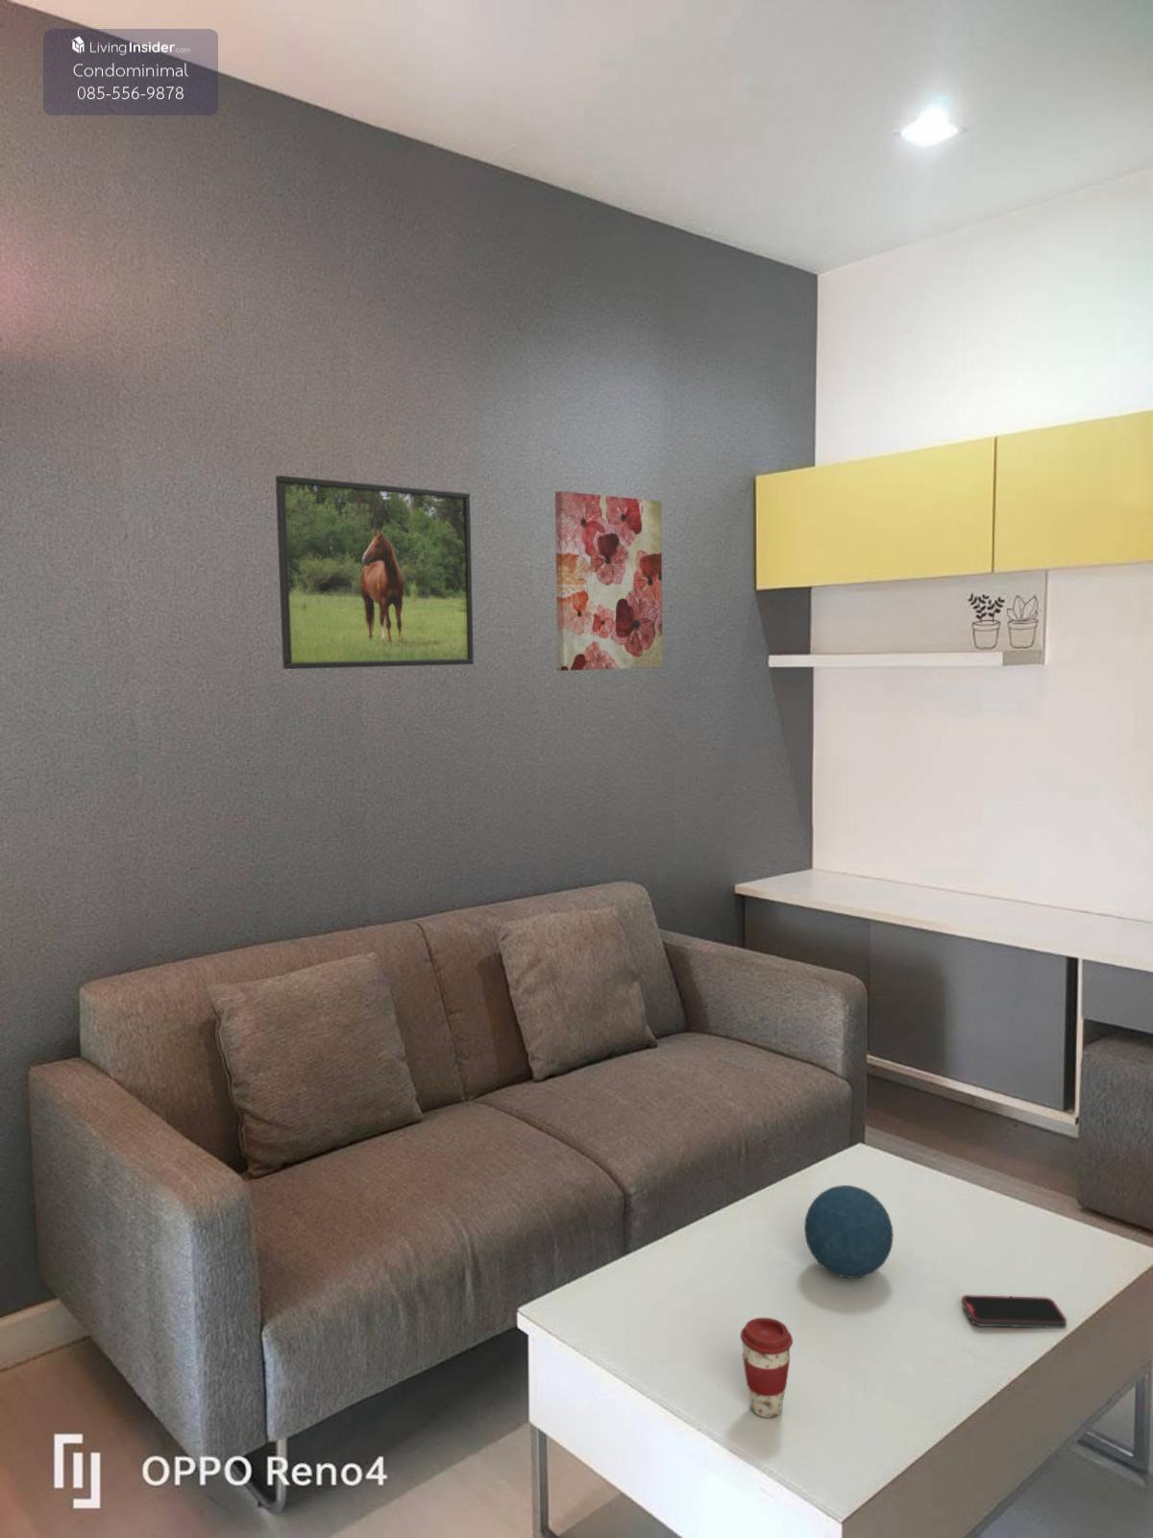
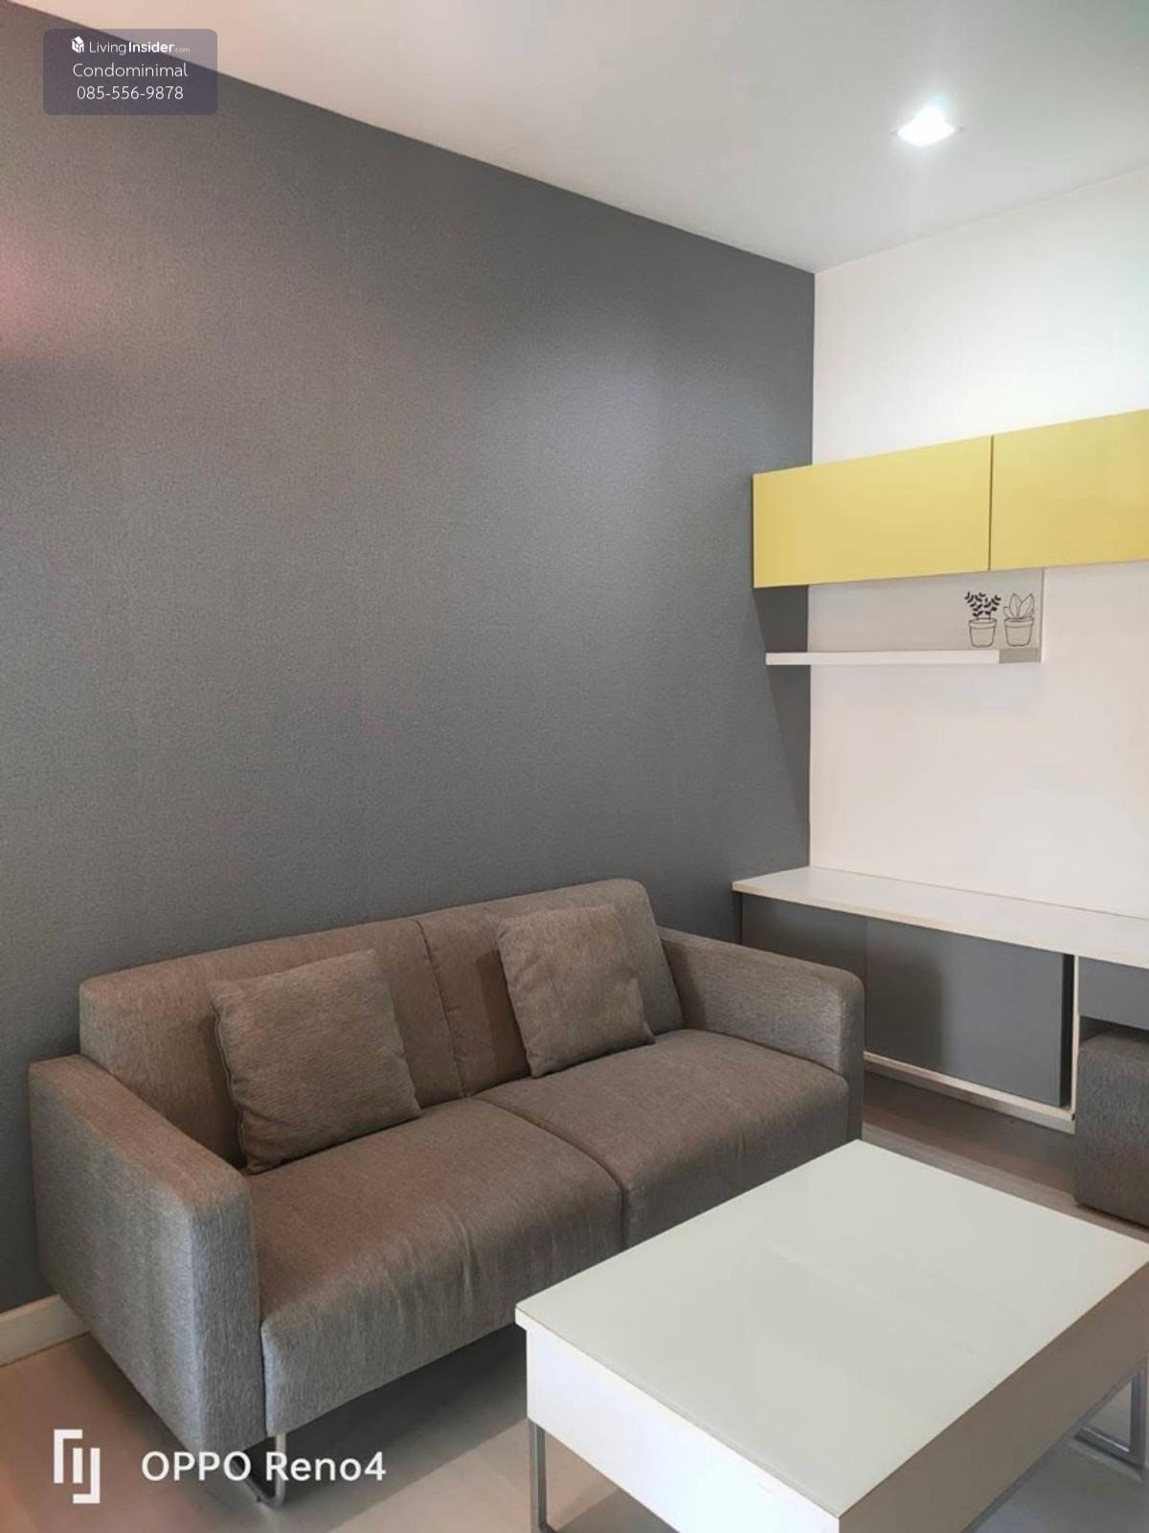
- decorative orb [803,1184,895,1279]
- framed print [275,475,475,670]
- smartphone [960,1293,1067,1330]
- coffee cup [739,1316,793,1418]
- wall art [555,490,662,672]
